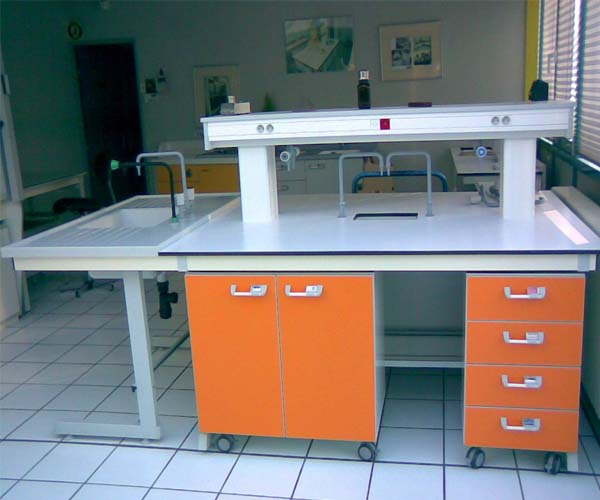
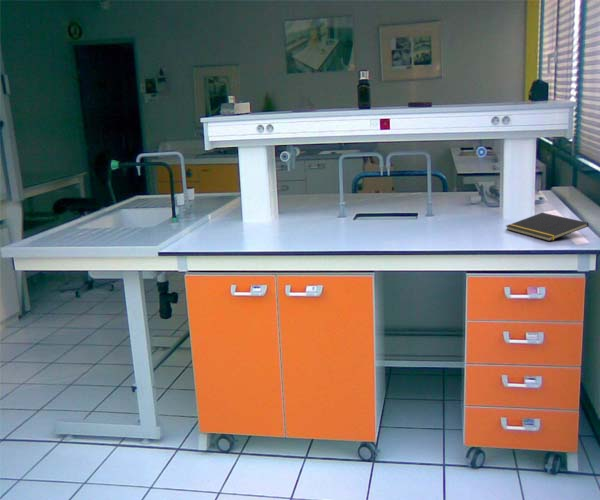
+ notepad [505,212,590,242]
